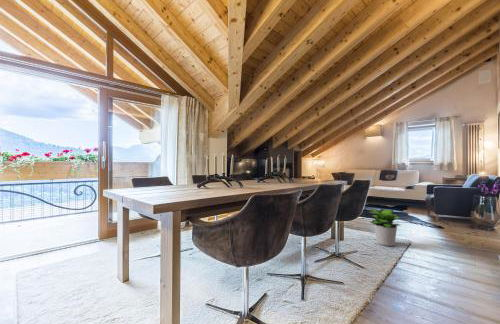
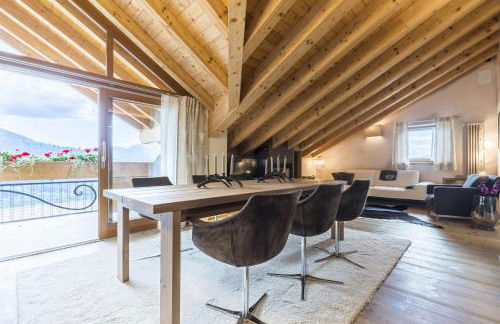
- potted plant [365,208,408,247]
